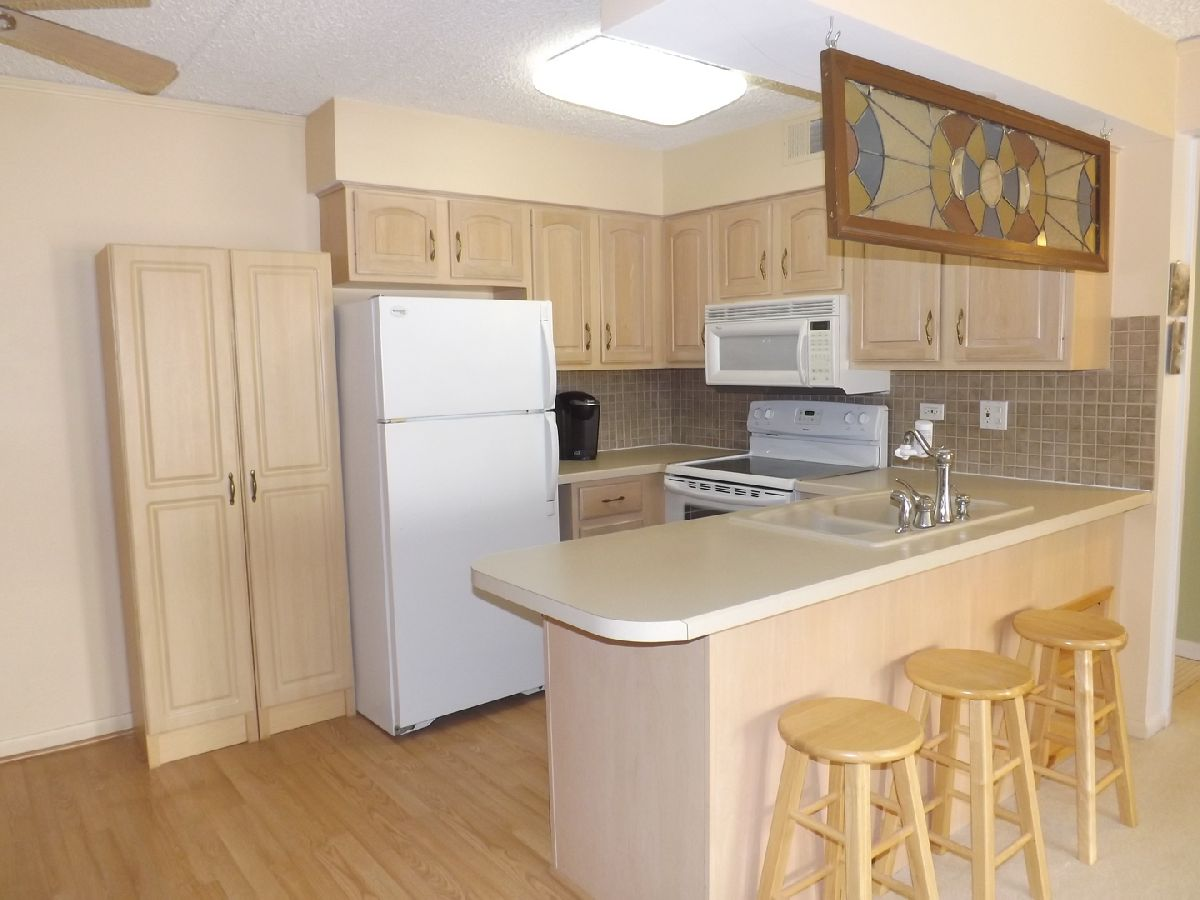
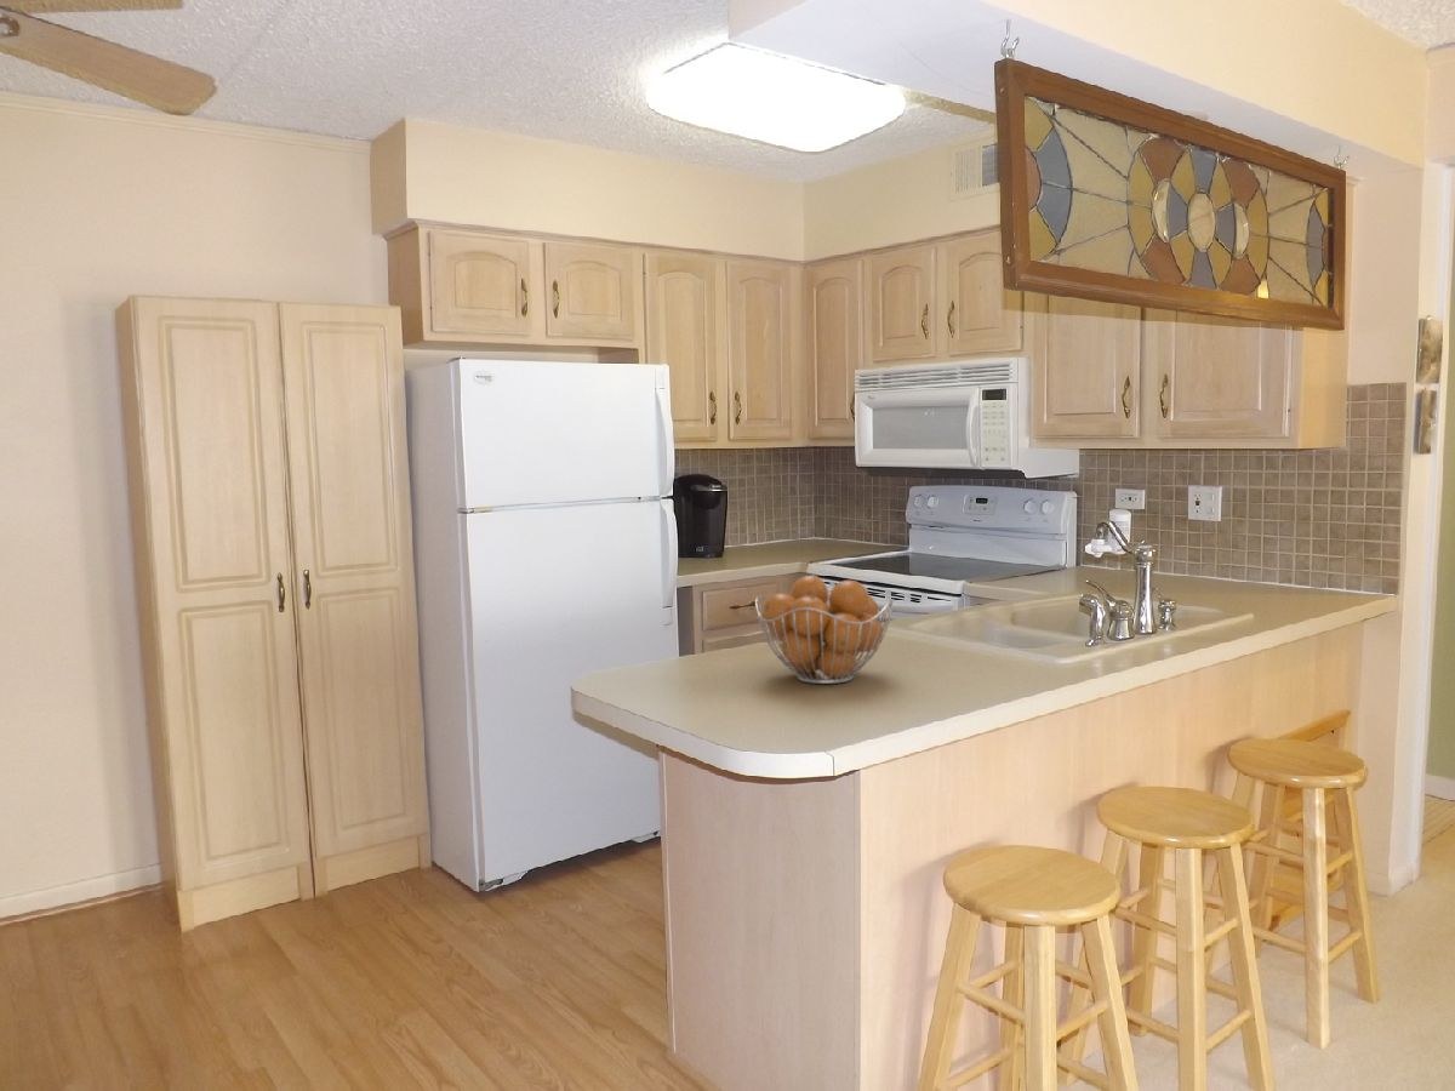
+ fruit basket [754,575,895,685]
